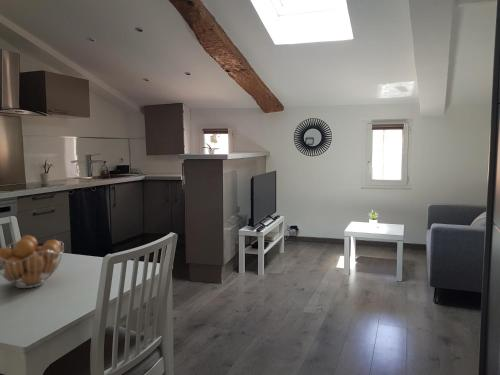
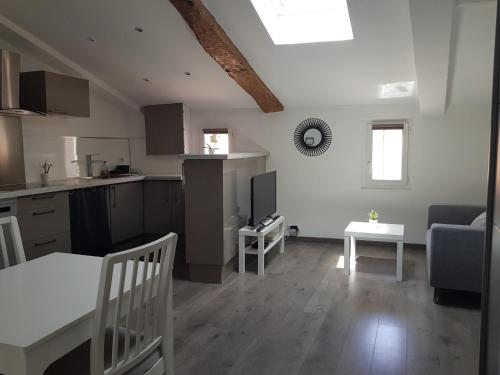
- fruit basket [0,234,65,289]
